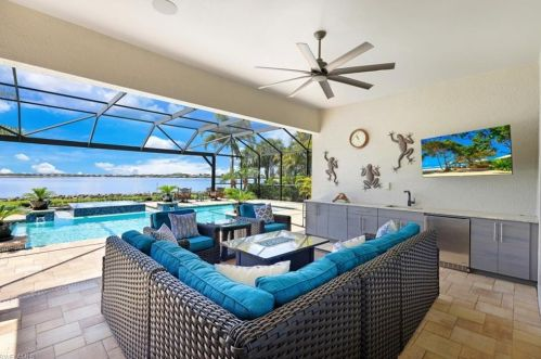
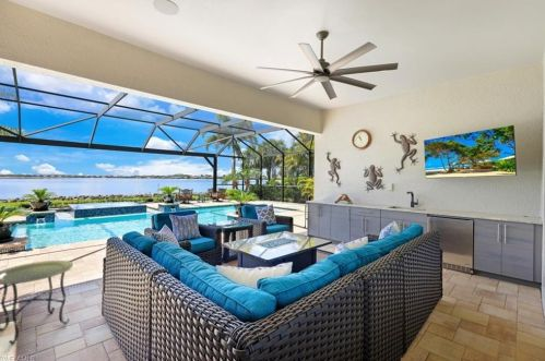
+ side table [0,260,75,346]
